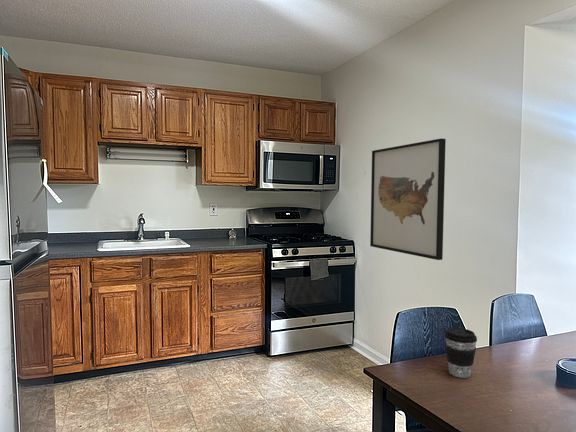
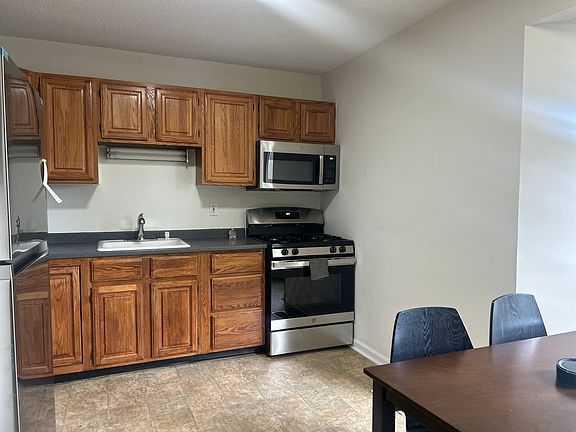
- wall art [369,137,447,261]
- coffee cup [443,327,478,379]
